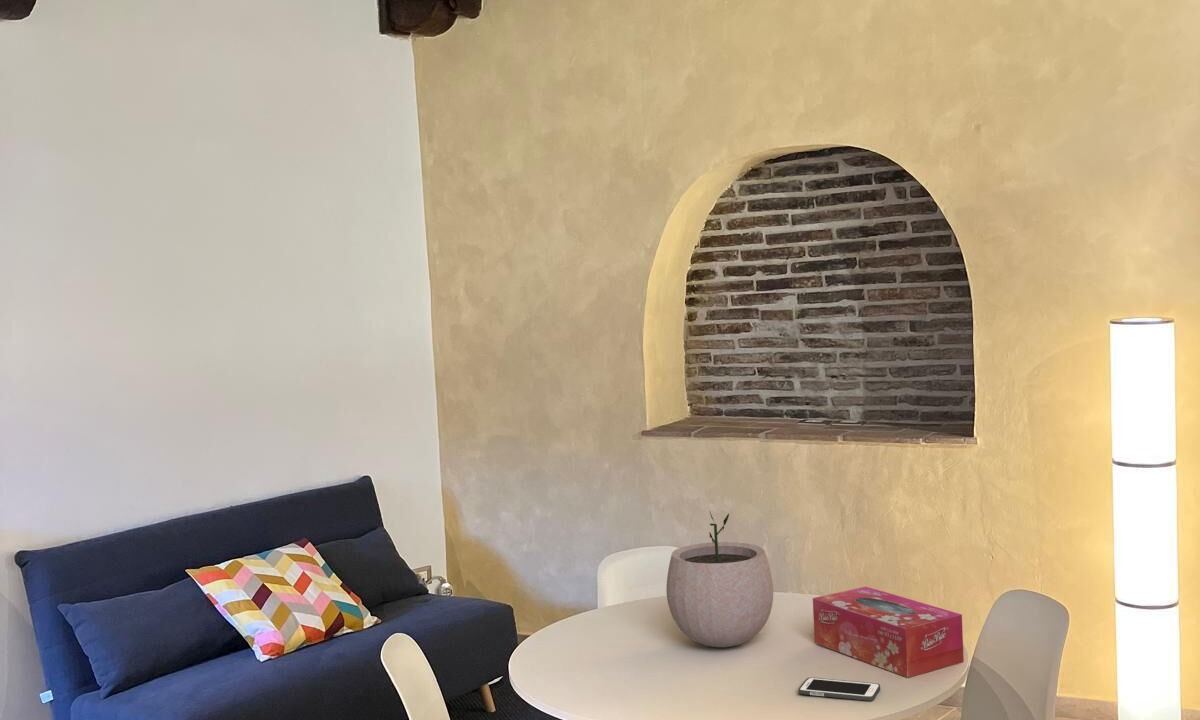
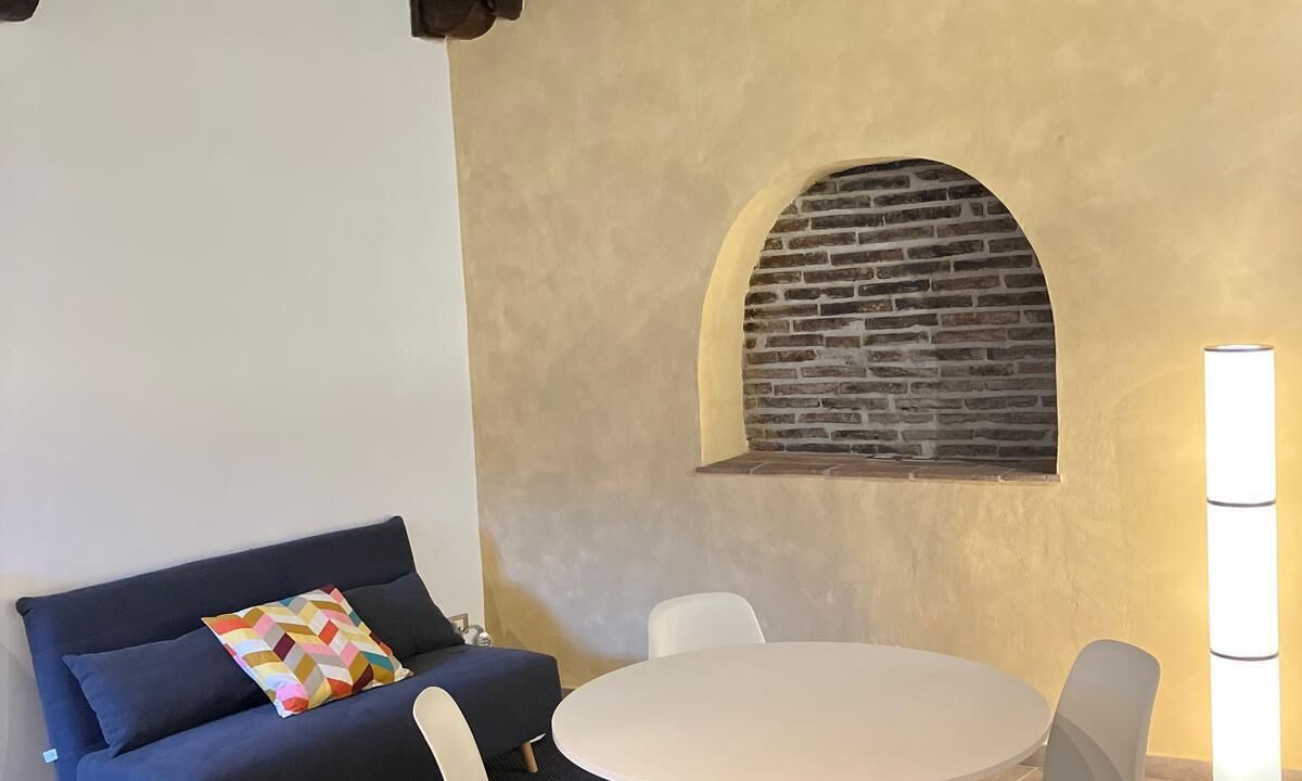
- tissue box [812,586,965,679]
- plant pot [665,510,774,648]
- cell phone [797,677,881,702]
